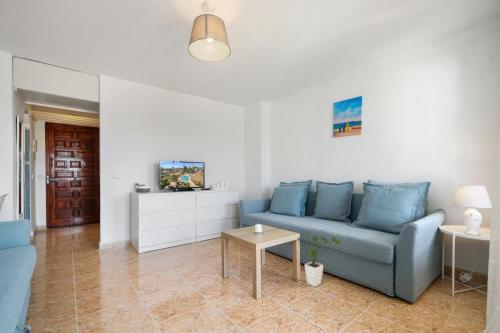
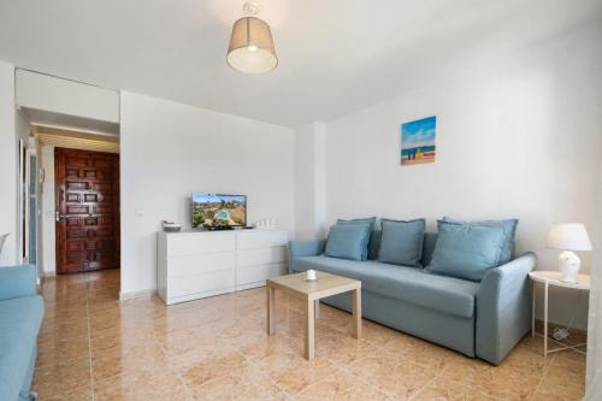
- house plant [293,235,343,288]
